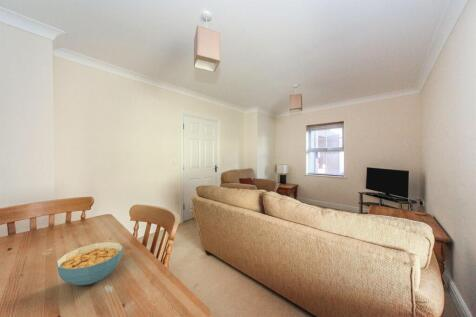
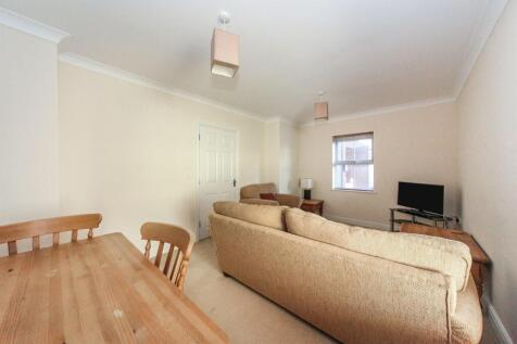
- cereal bowl [55,241,124,286]
